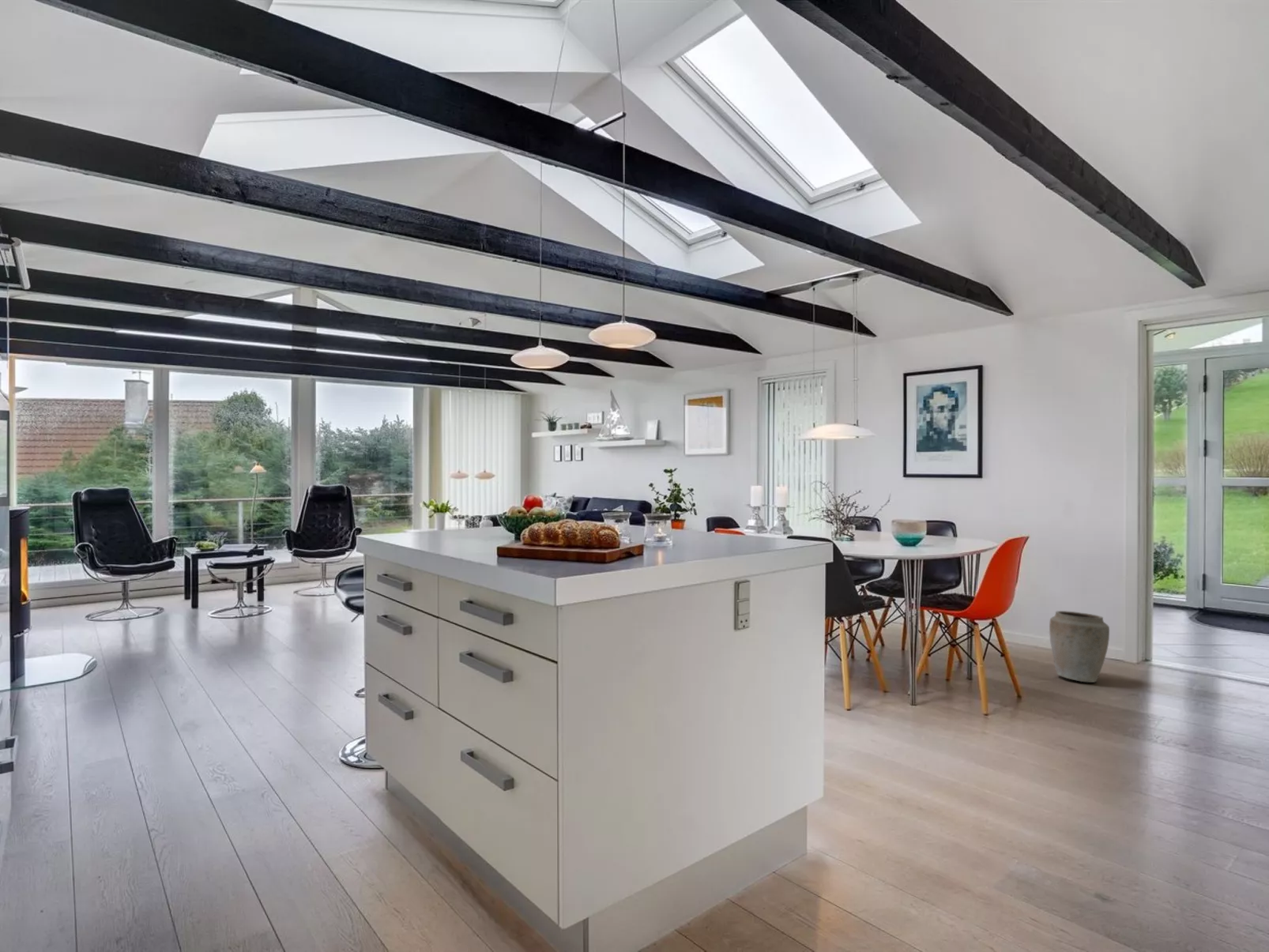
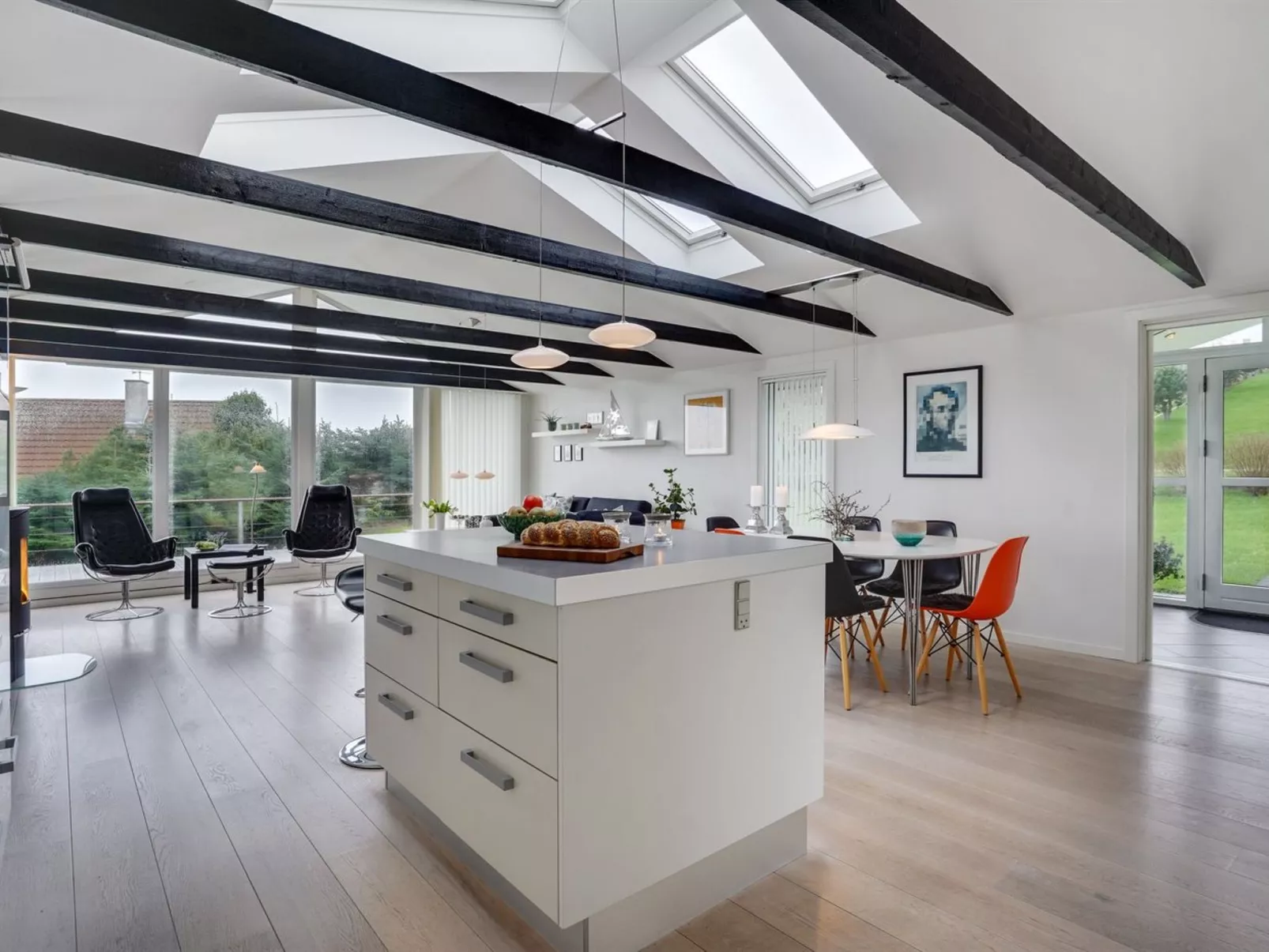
- vase [1049,610,1110,683]
